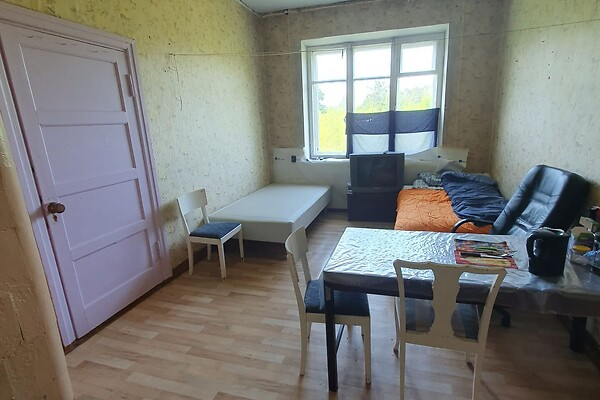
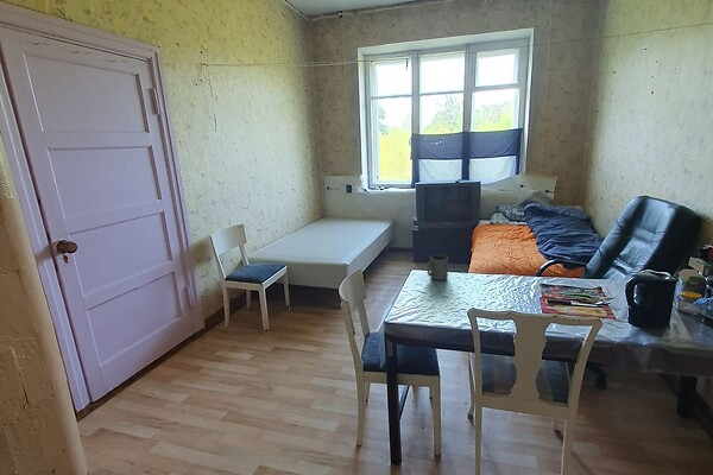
+ mug [427,254,449,281]
